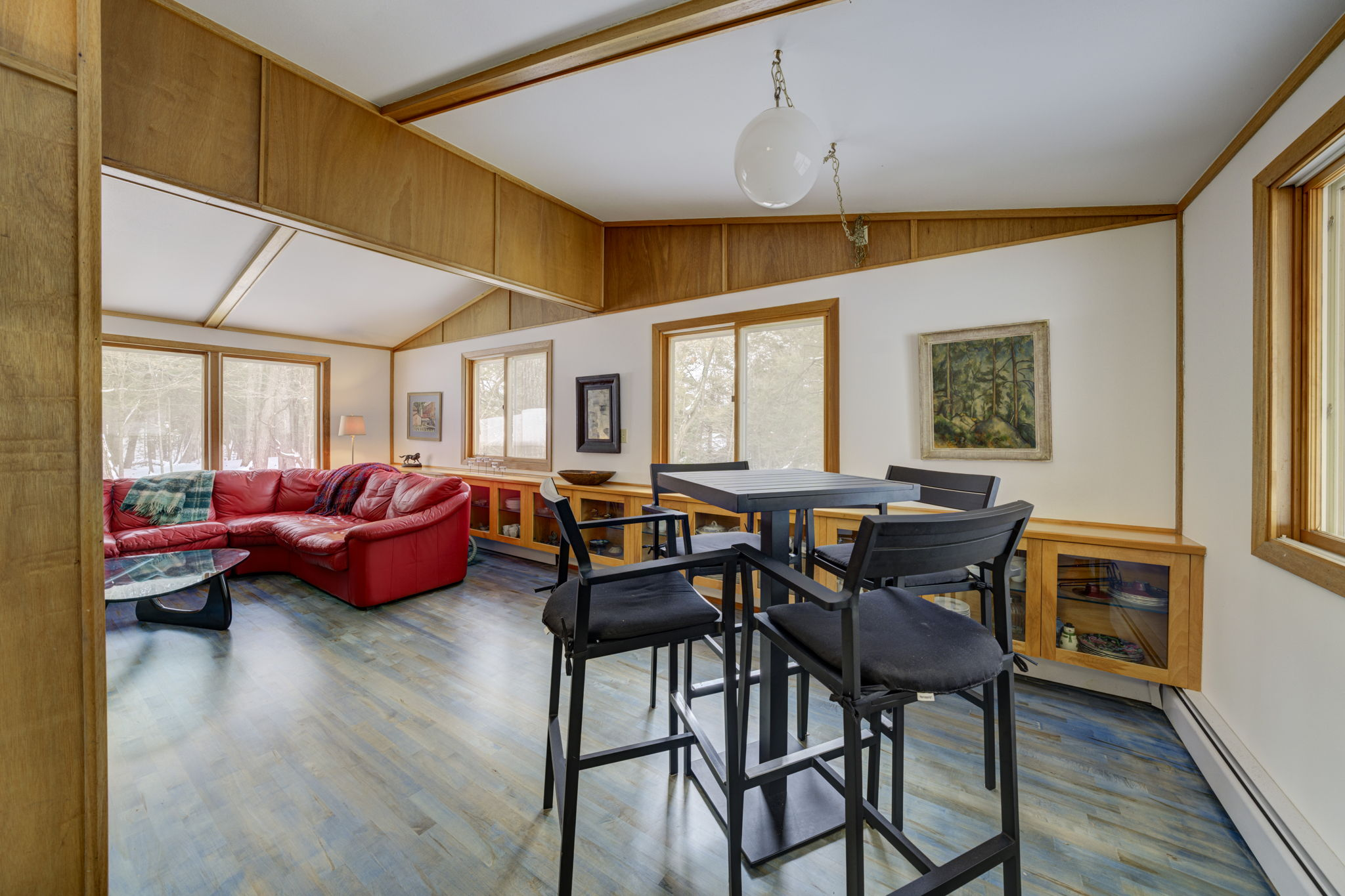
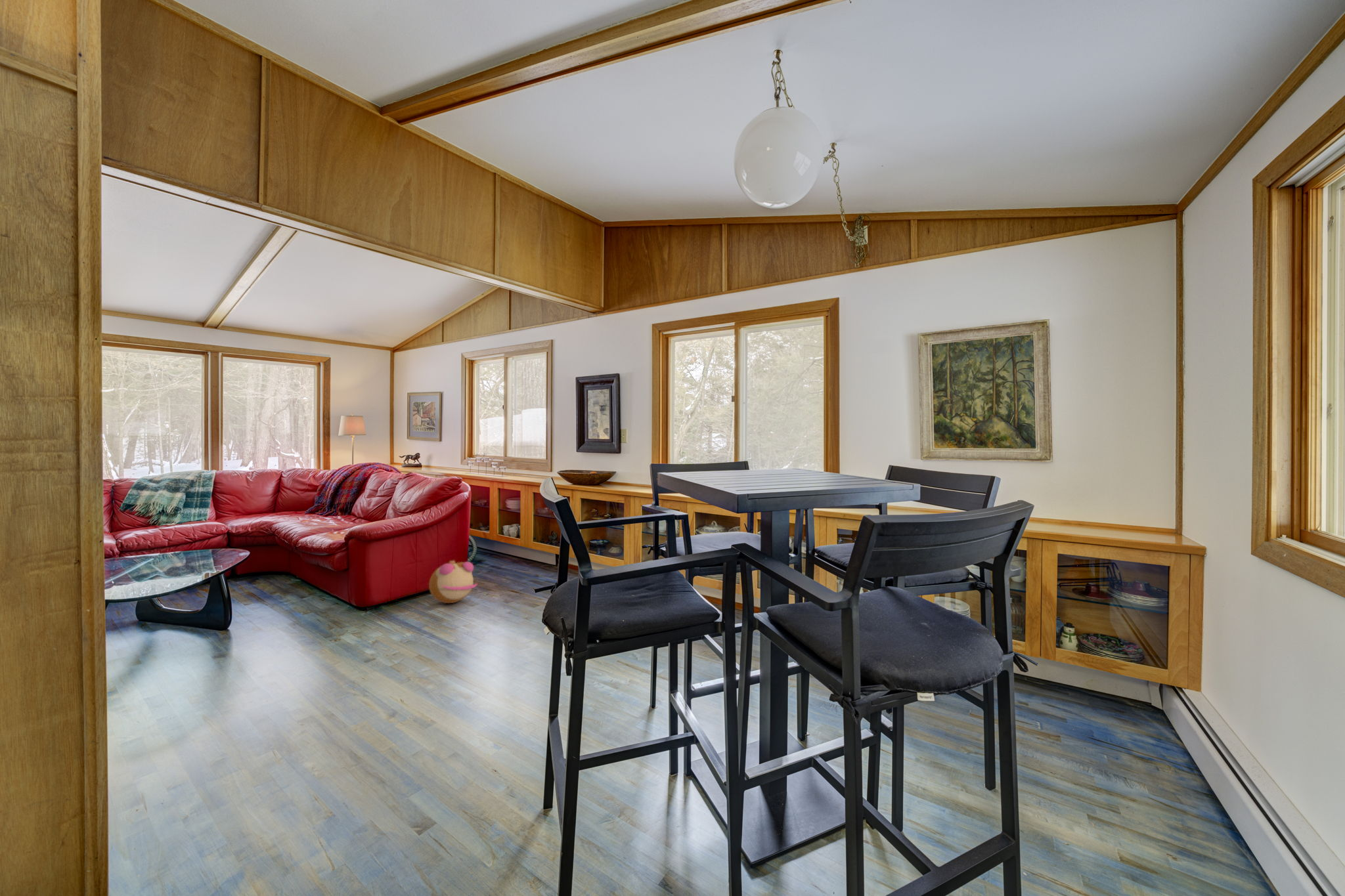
+ plush toy [428,559,478,604]
